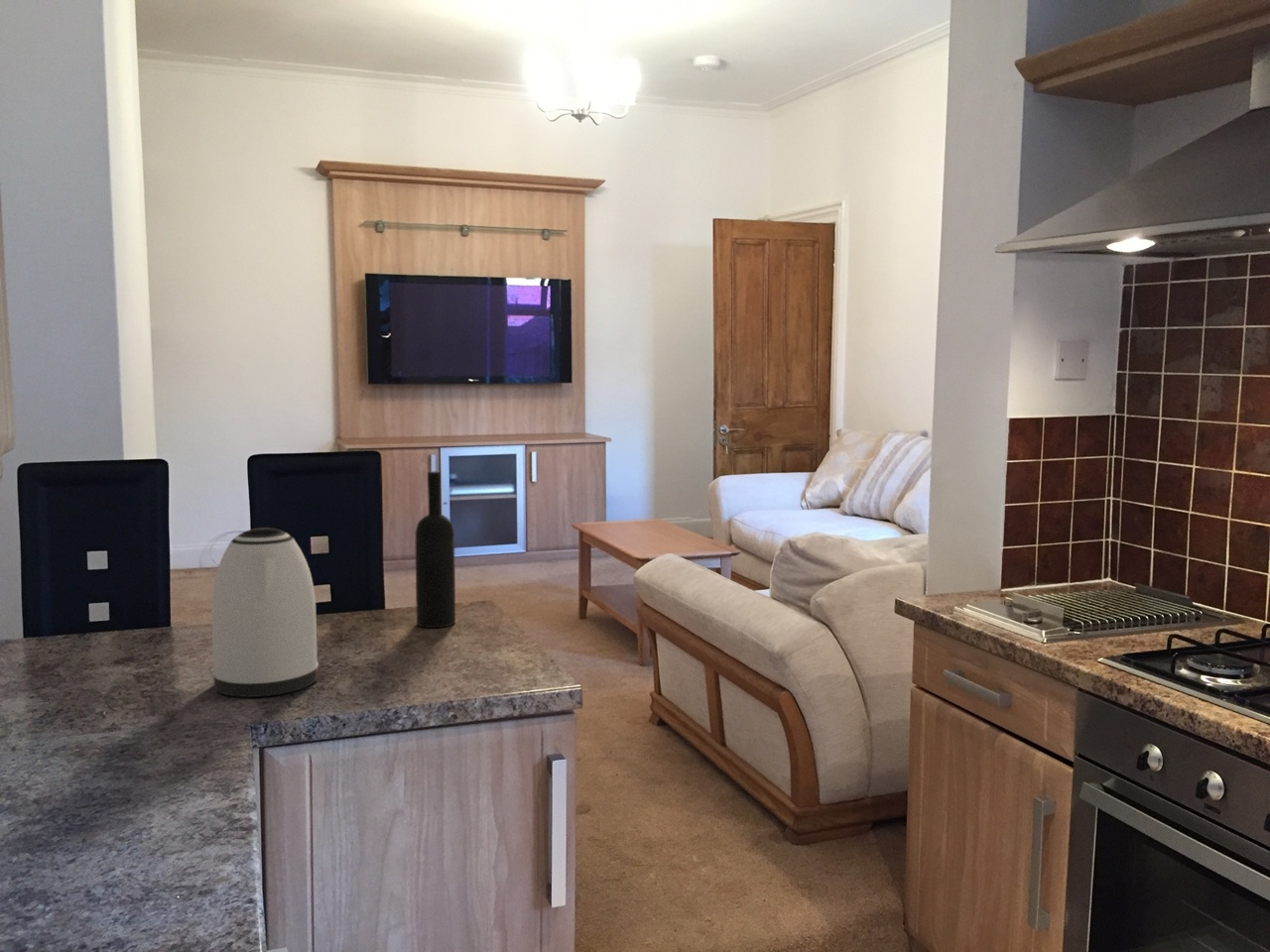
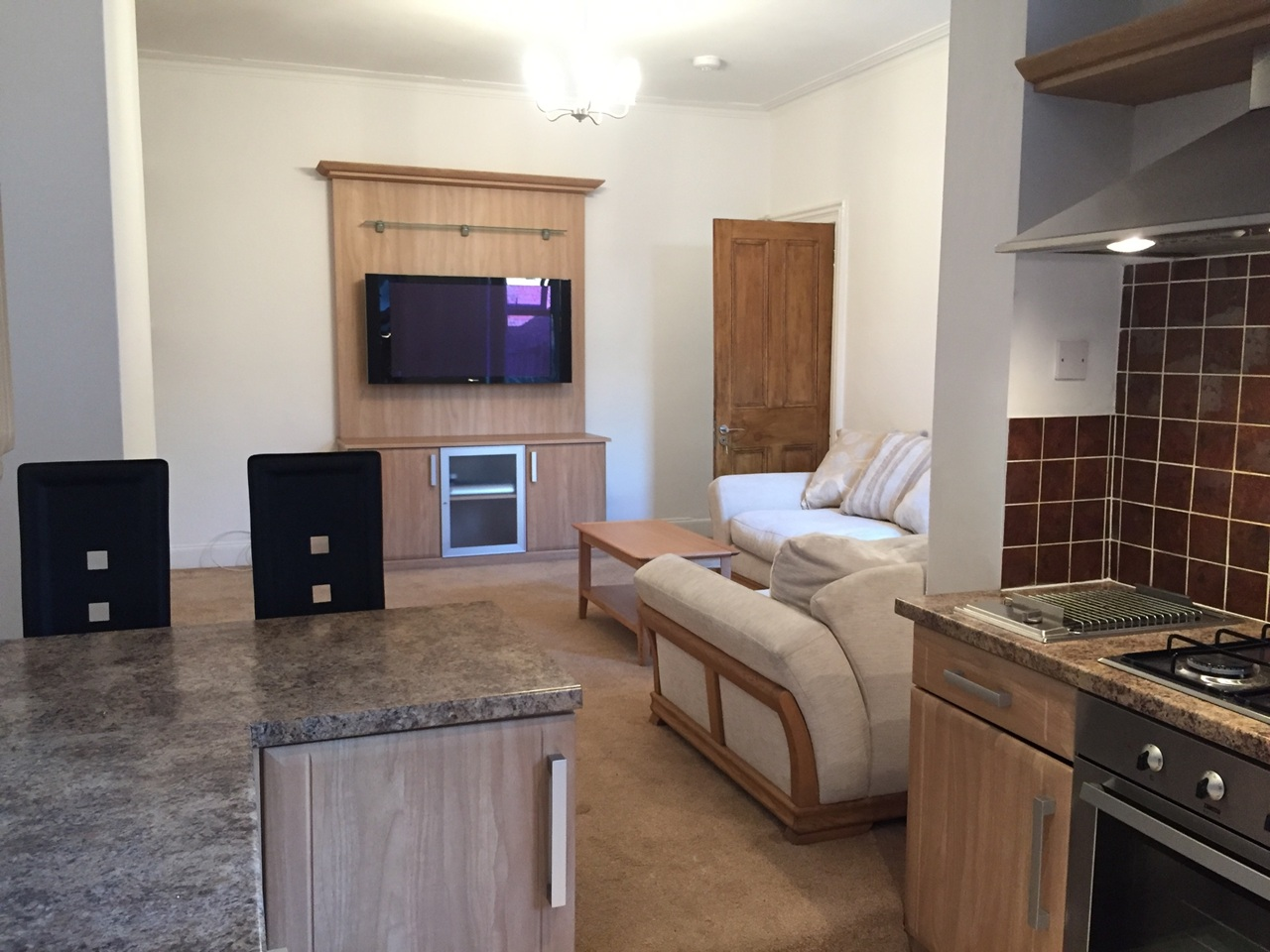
- wine bottle [415,470,456,629]
- kettle [210,527,319,698]
